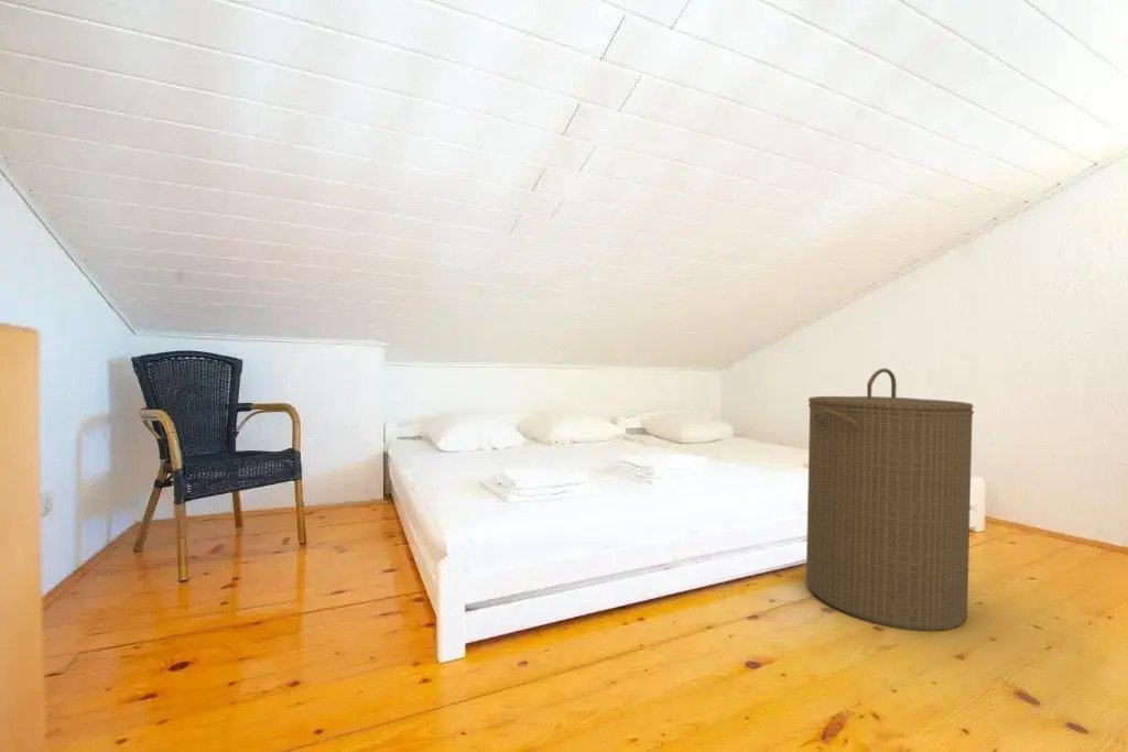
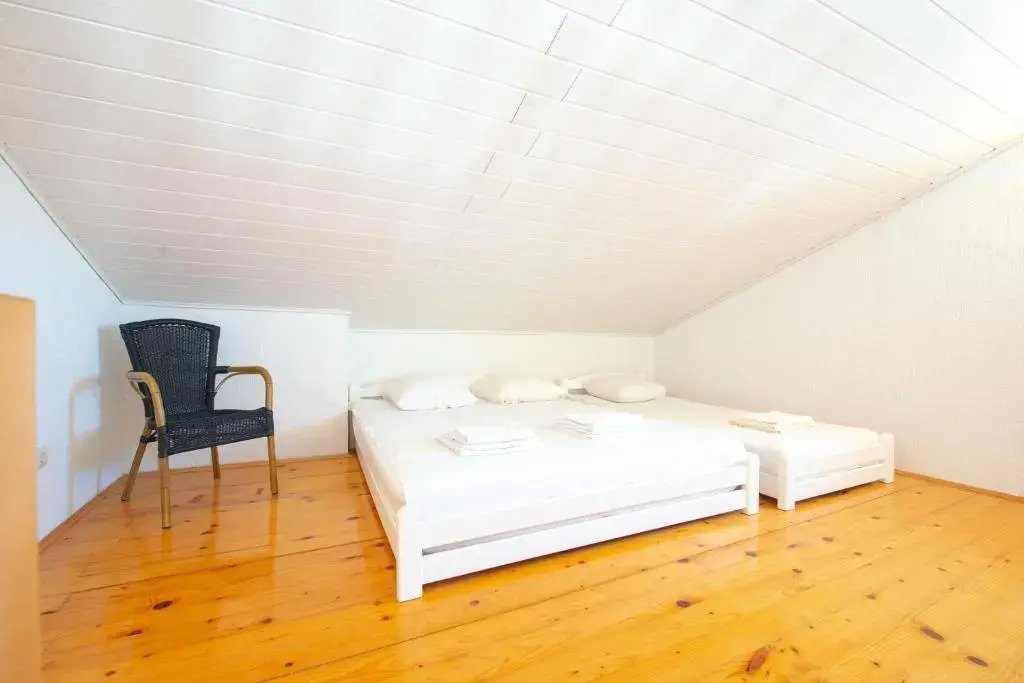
- laundry hamper [805,367,975,632]
